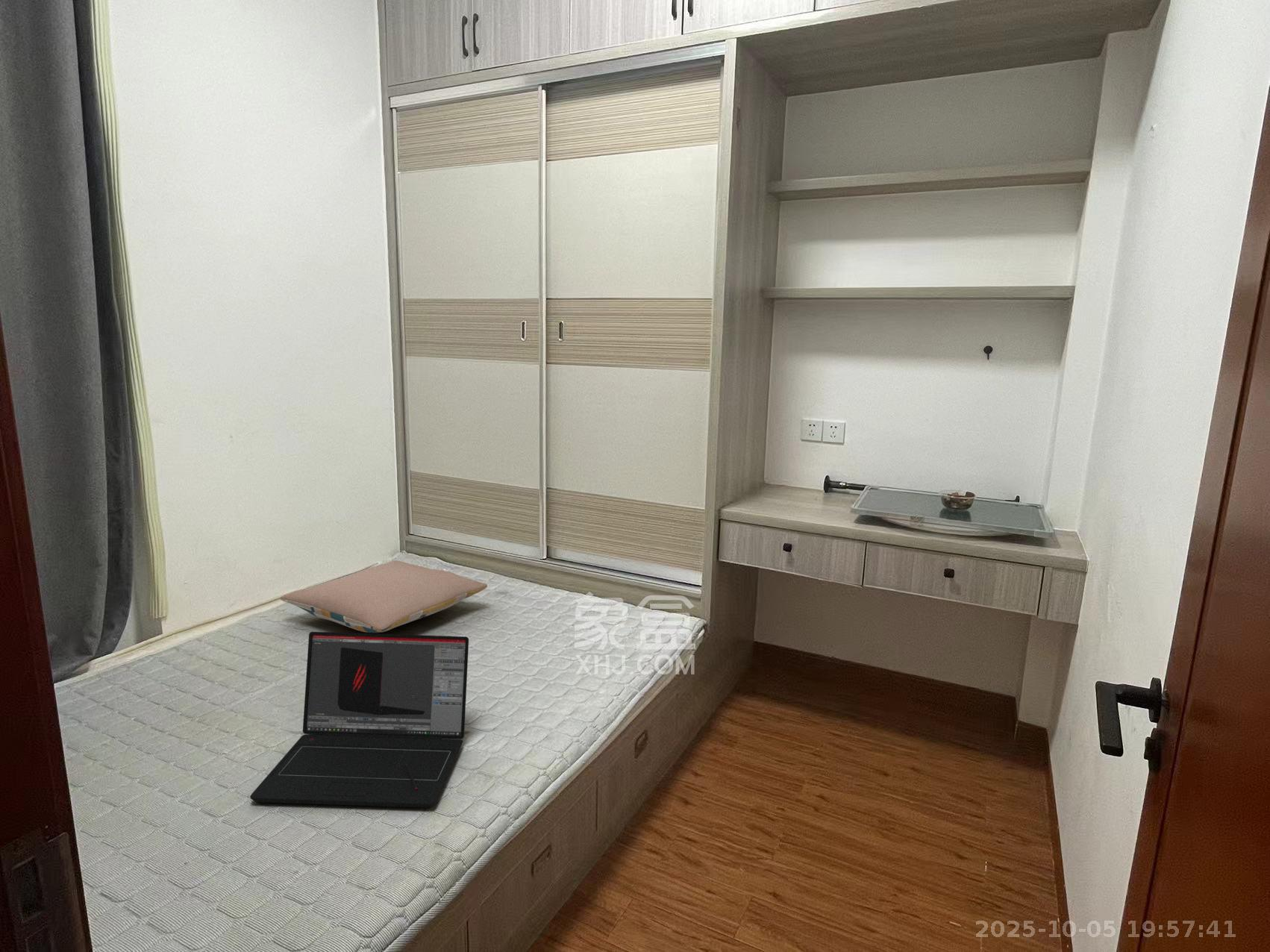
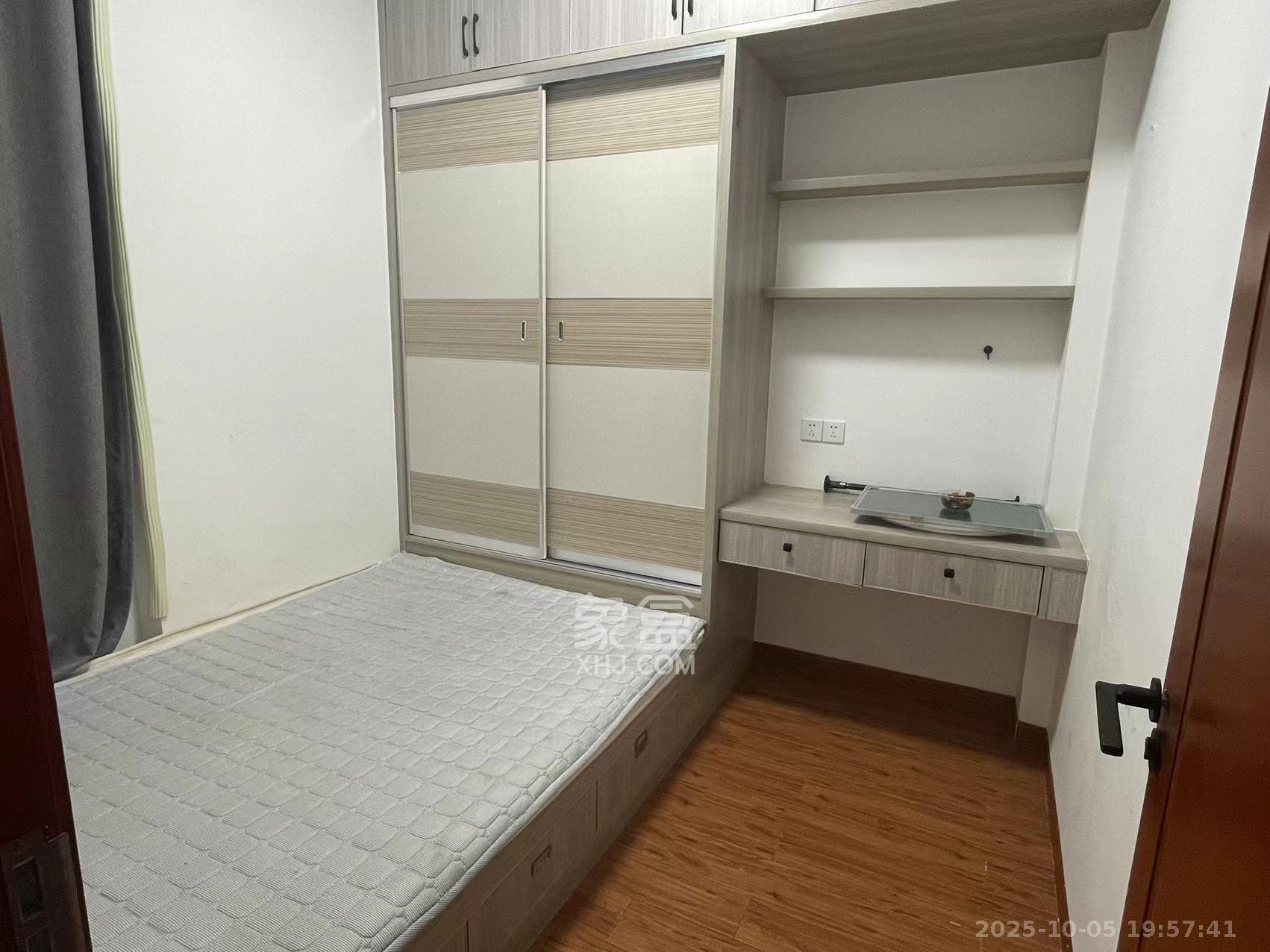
- laptop [249,631,469,809]
- pillow [280,560,488,633]
